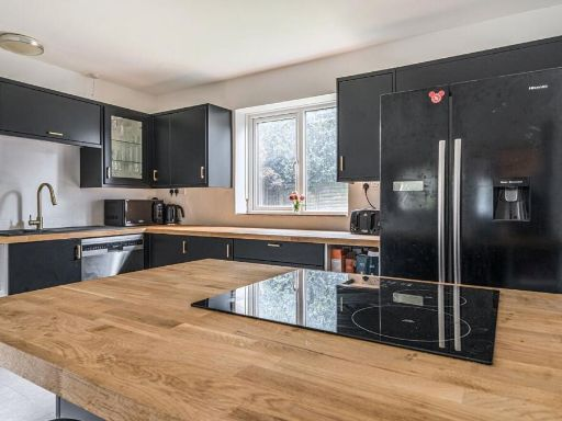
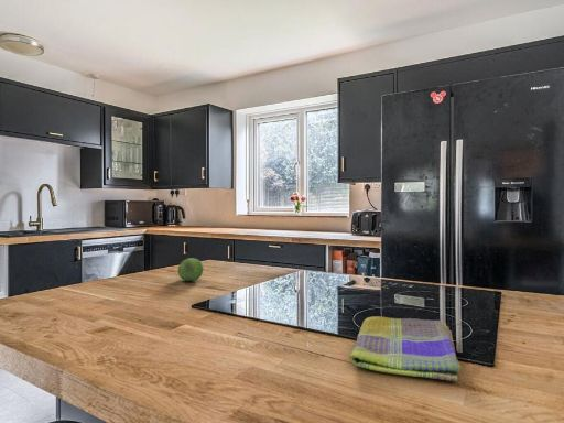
+ fruit [177,257,205,282]
+ dish towel [349,315,462,382]
